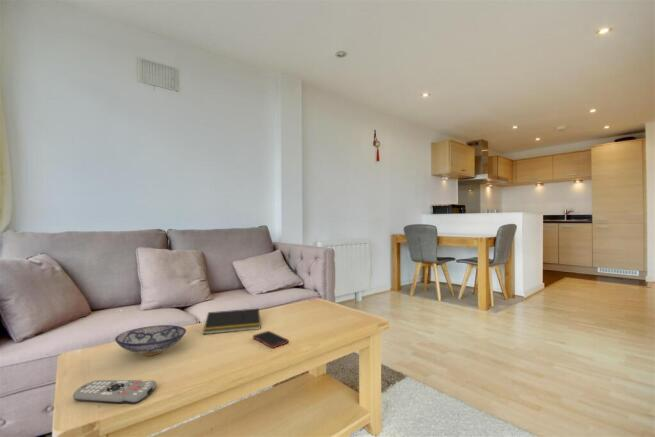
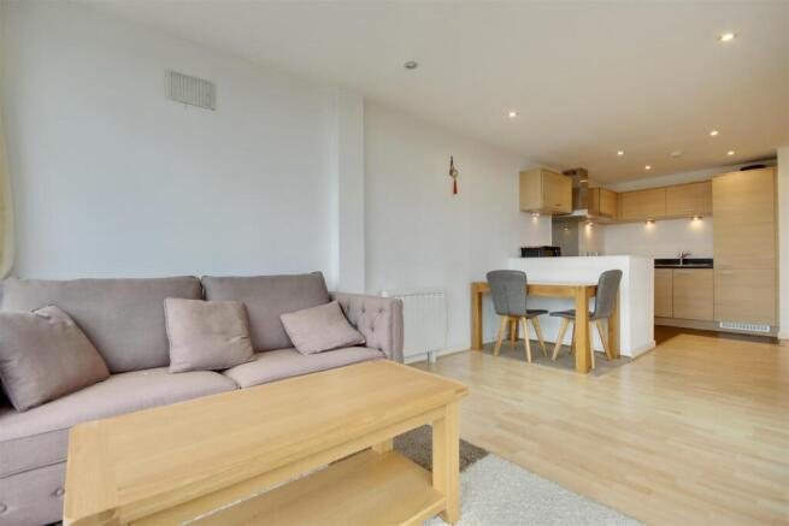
- notepad [203,307,261,335]
- bowl [114,324,187,357]
- remote control [72,379,157,405]
- cell phone [252,330,290,349]
